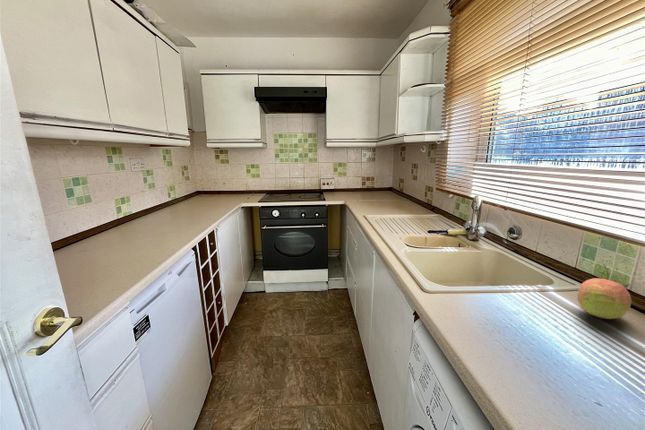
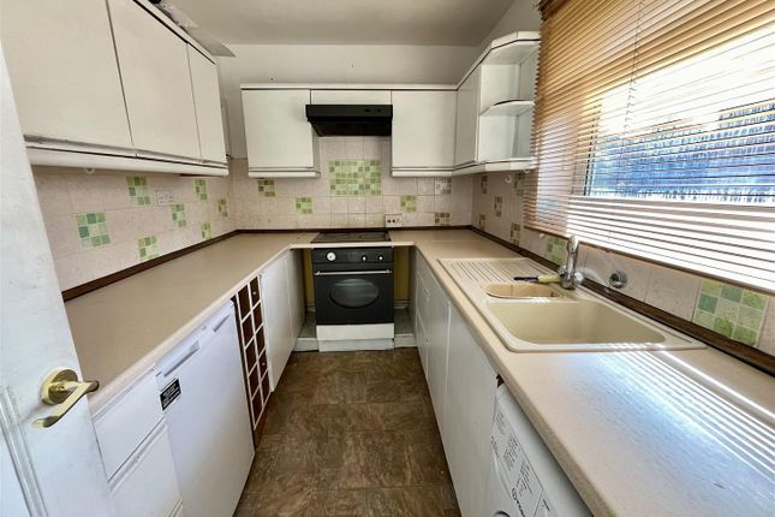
- fruit [576,277,633,320]
